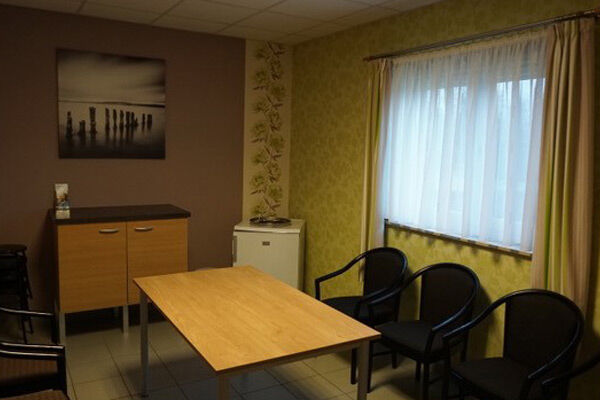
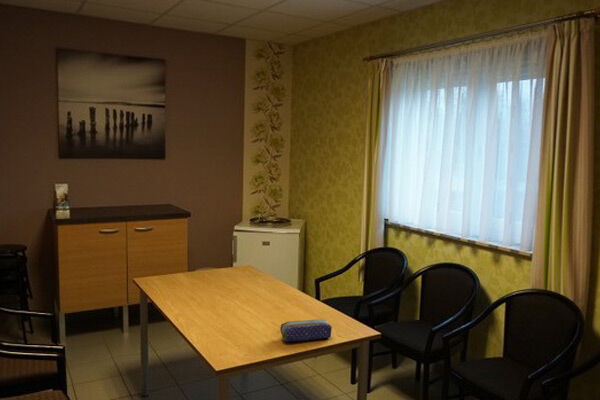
+ pencil case [279,318,333,343]
